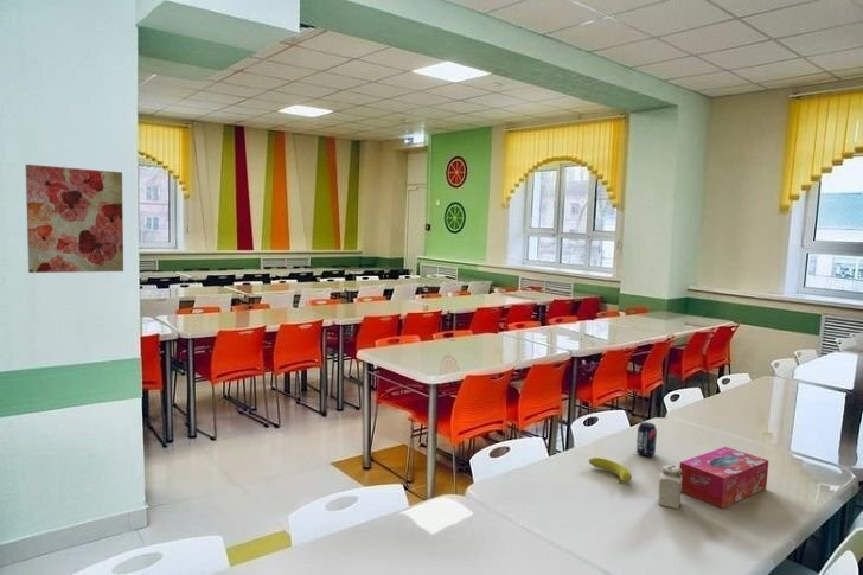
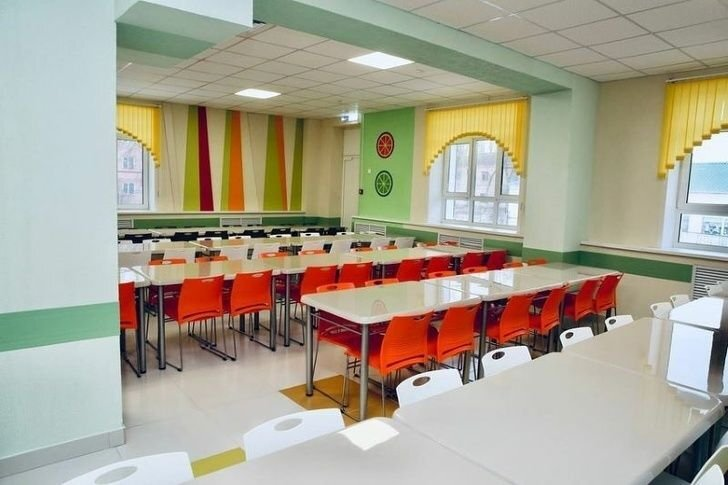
- tissue box [678,446,769,510]
- salt shaker [657,464,682,510]
- wall art [25,164,124,274]
- fruit [588,456,632,485]
- beverage can [635,421,658,458]
